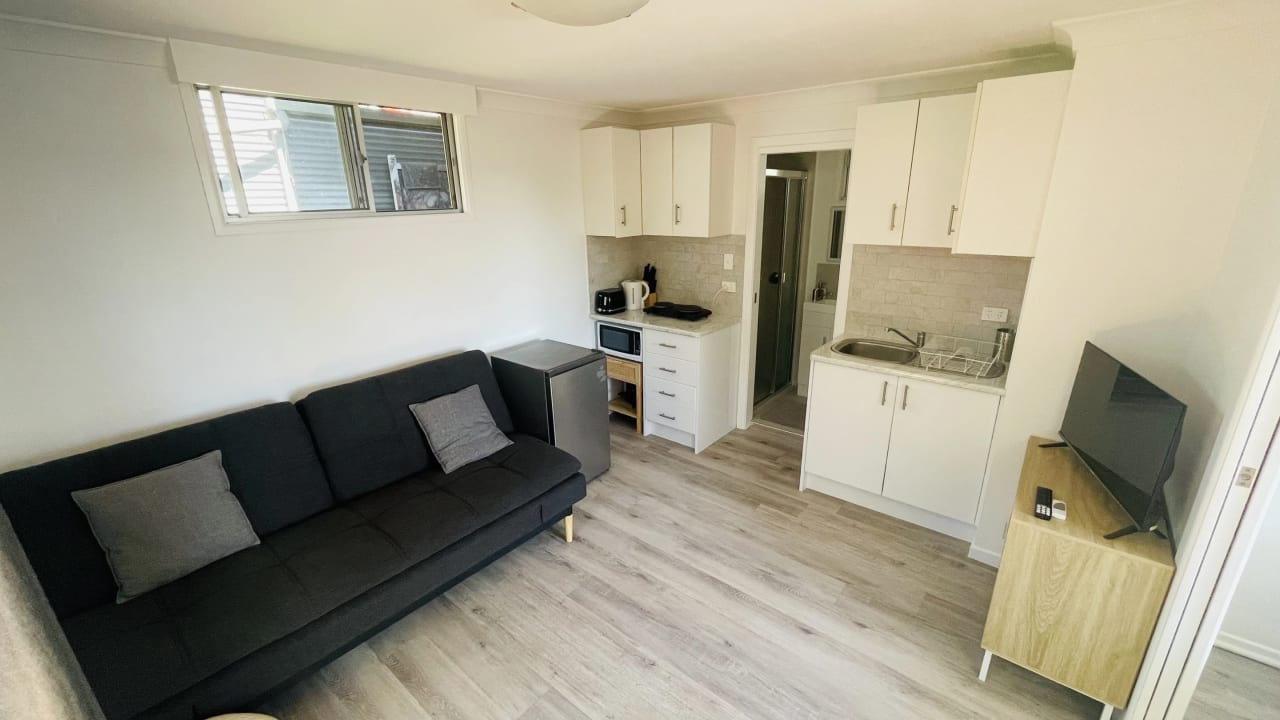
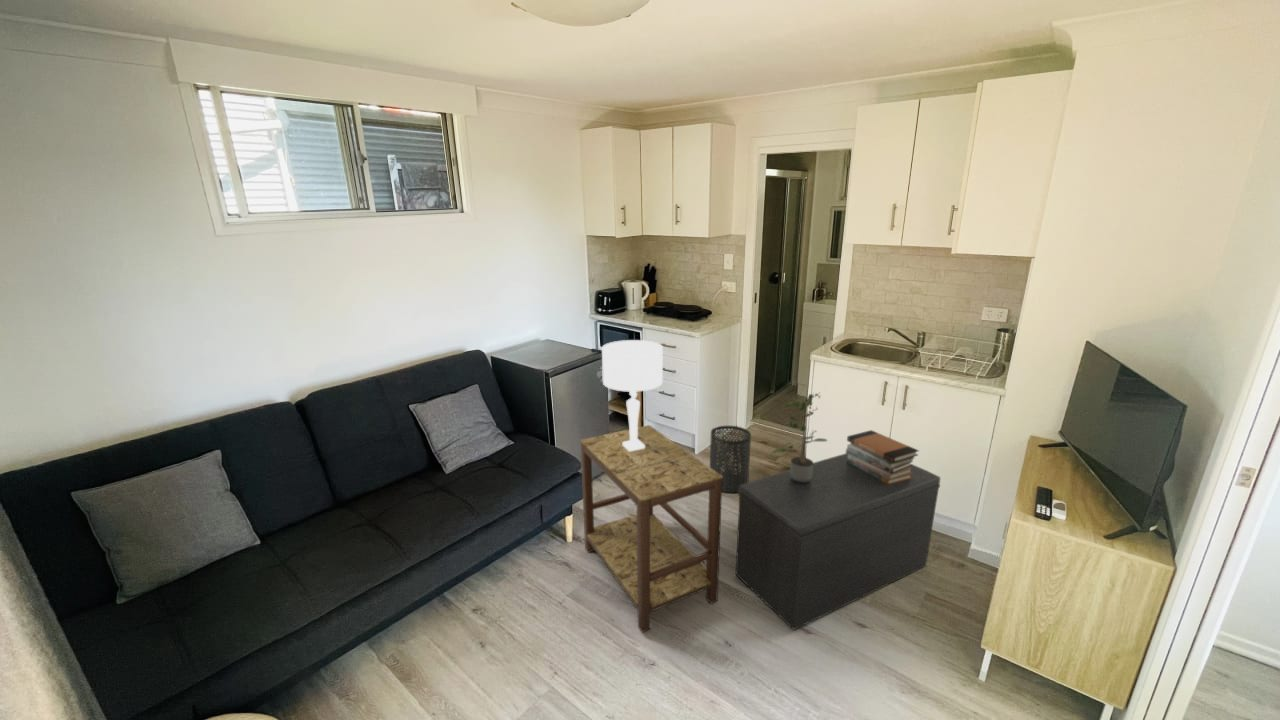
+ table lamp [601,339,664,451]
+ potted plant [771,391,828,483]
+ trash can [709,425,752,494]
+ book stack [845,429,920,485]
+ bench [735,452,941,631]
+ side table [579,424,723,633]
